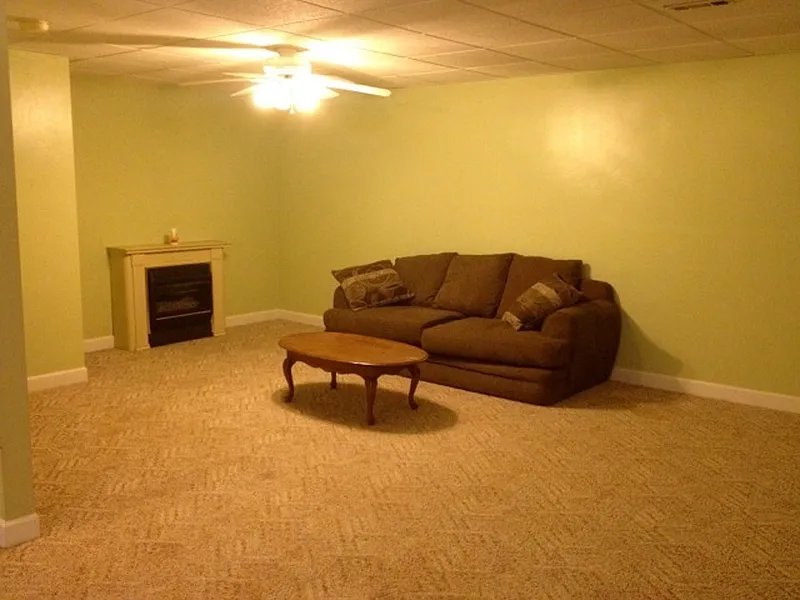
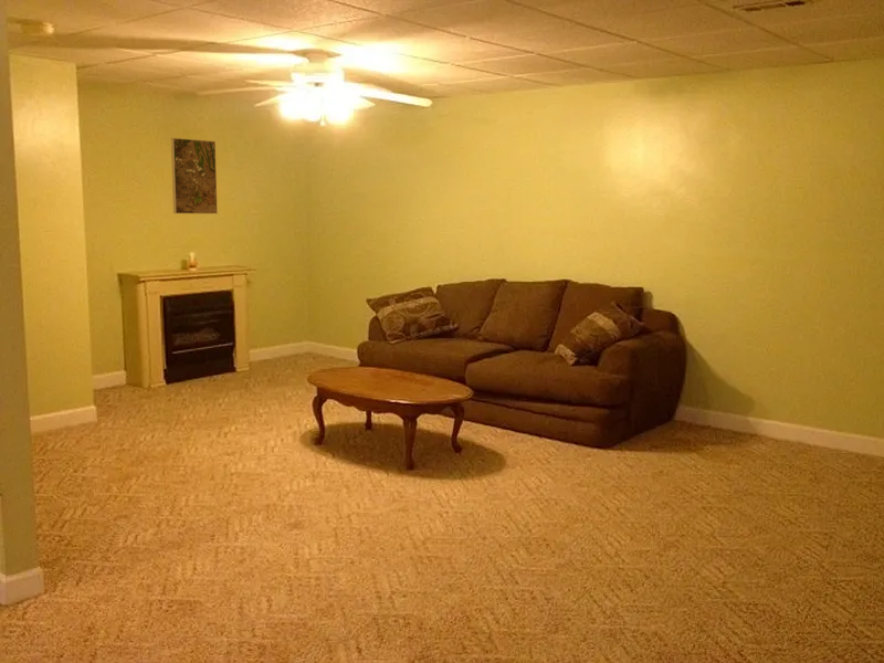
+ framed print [170,137,219,214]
